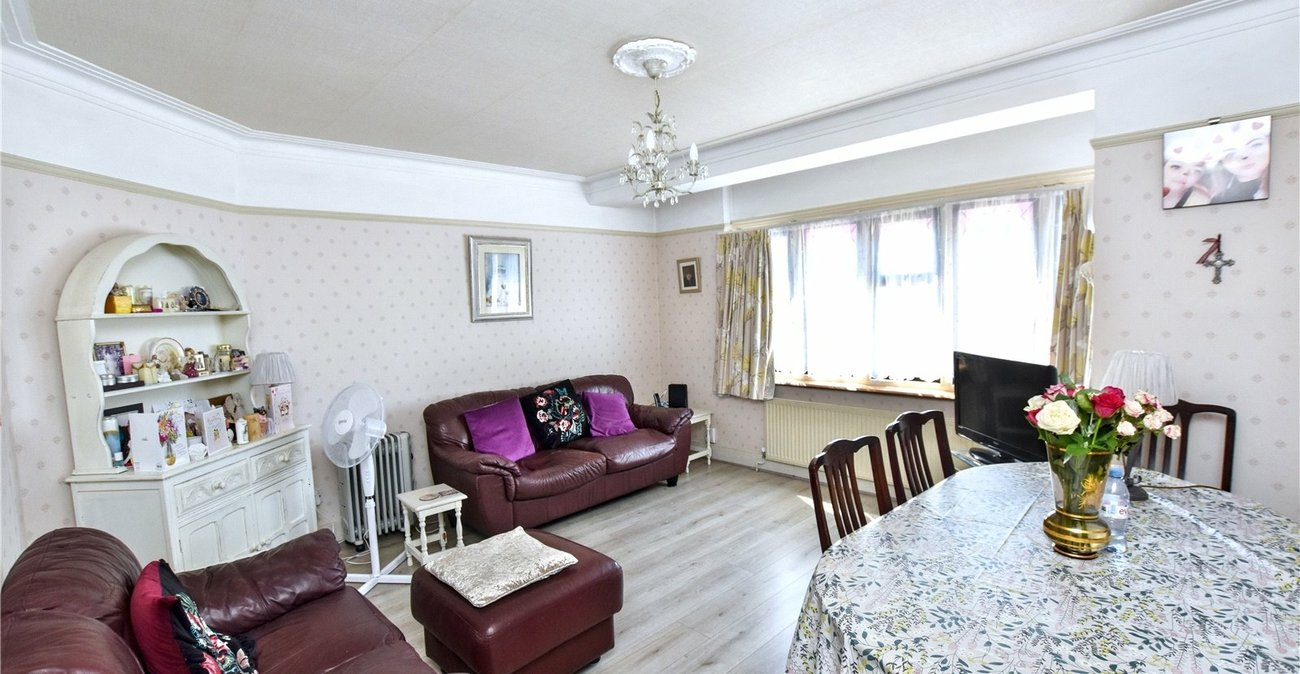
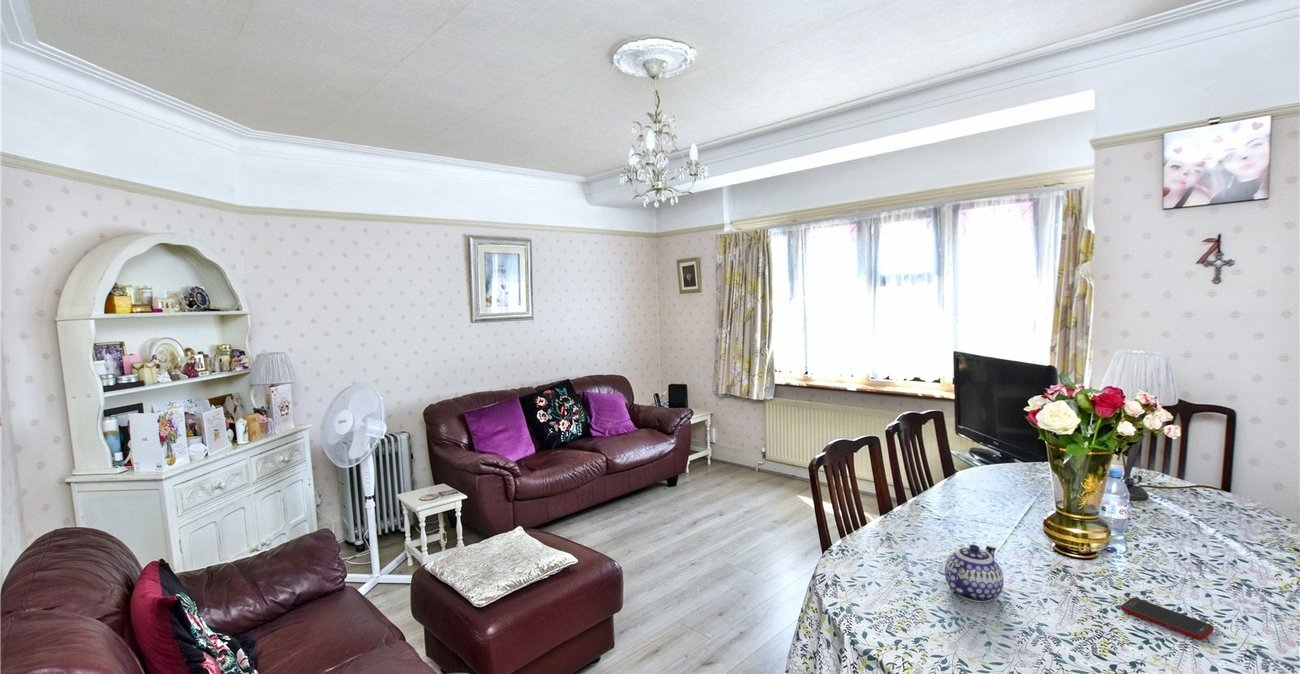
+ cell phone [1120,597,1215,641]
+ teapot [944,544,1004,603]
